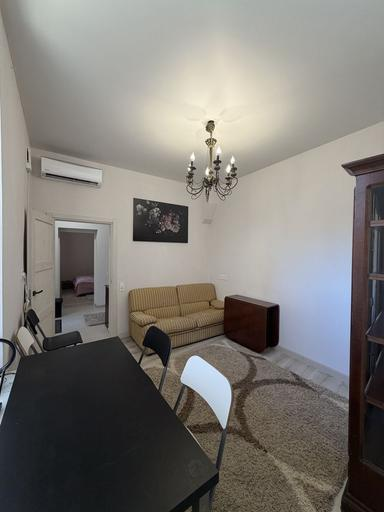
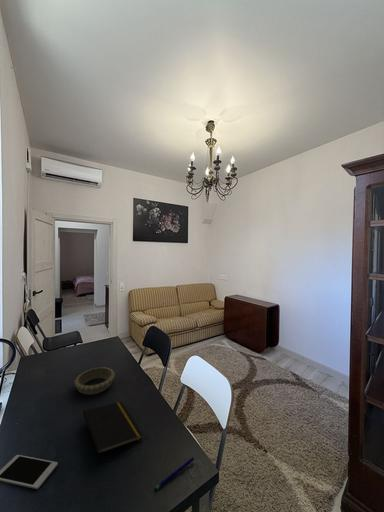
+ notepad [82,401,144,465]
+ decorative bowl [73,366,116,396]
+ pen [154,456,195,492]
+ cell phone [0,454,59,490]
